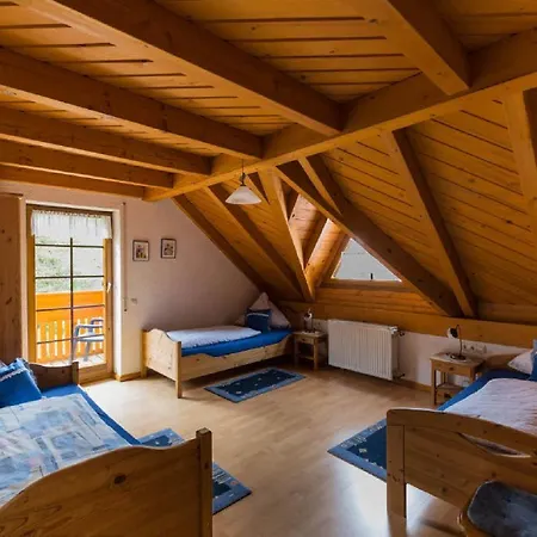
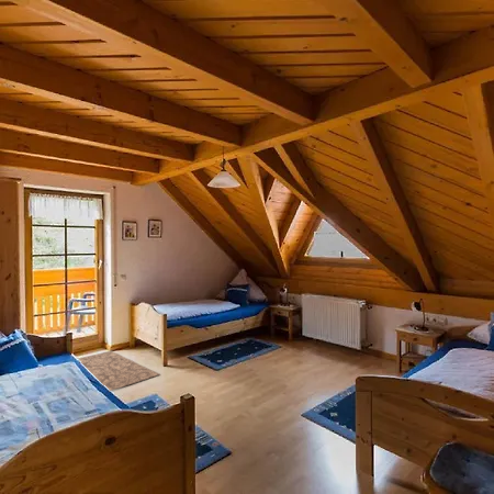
+ rug [77,350,160,392]
